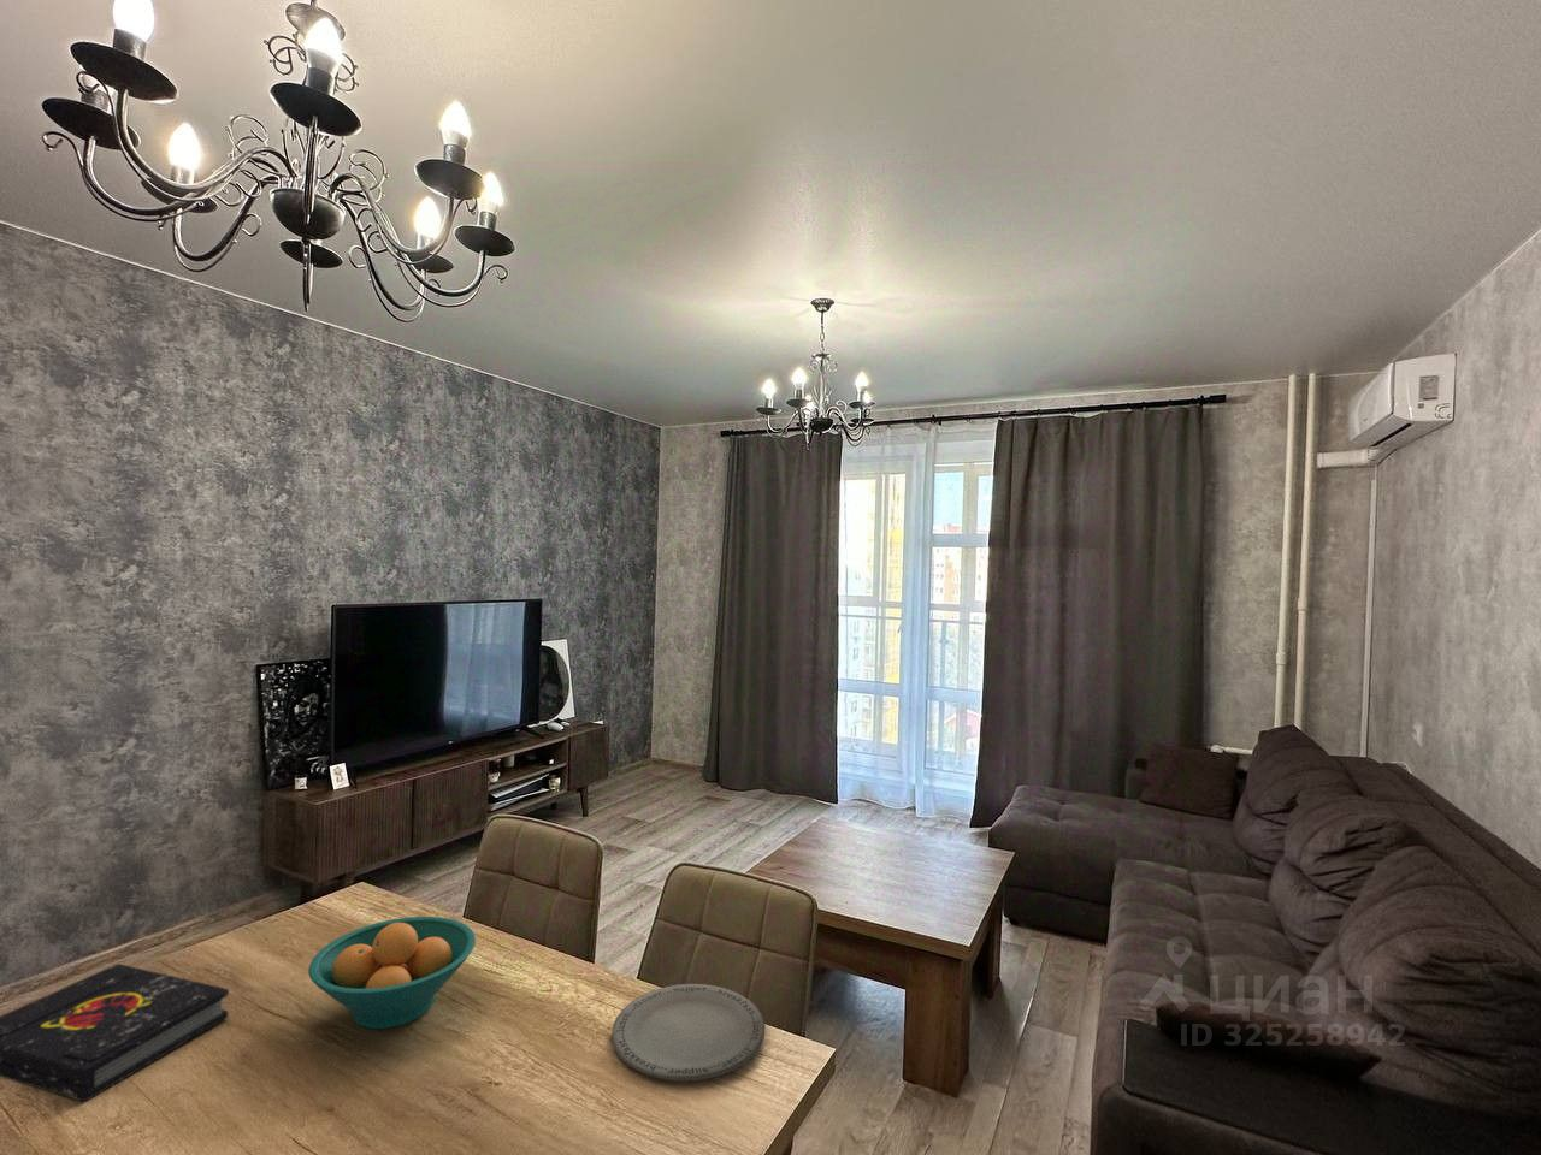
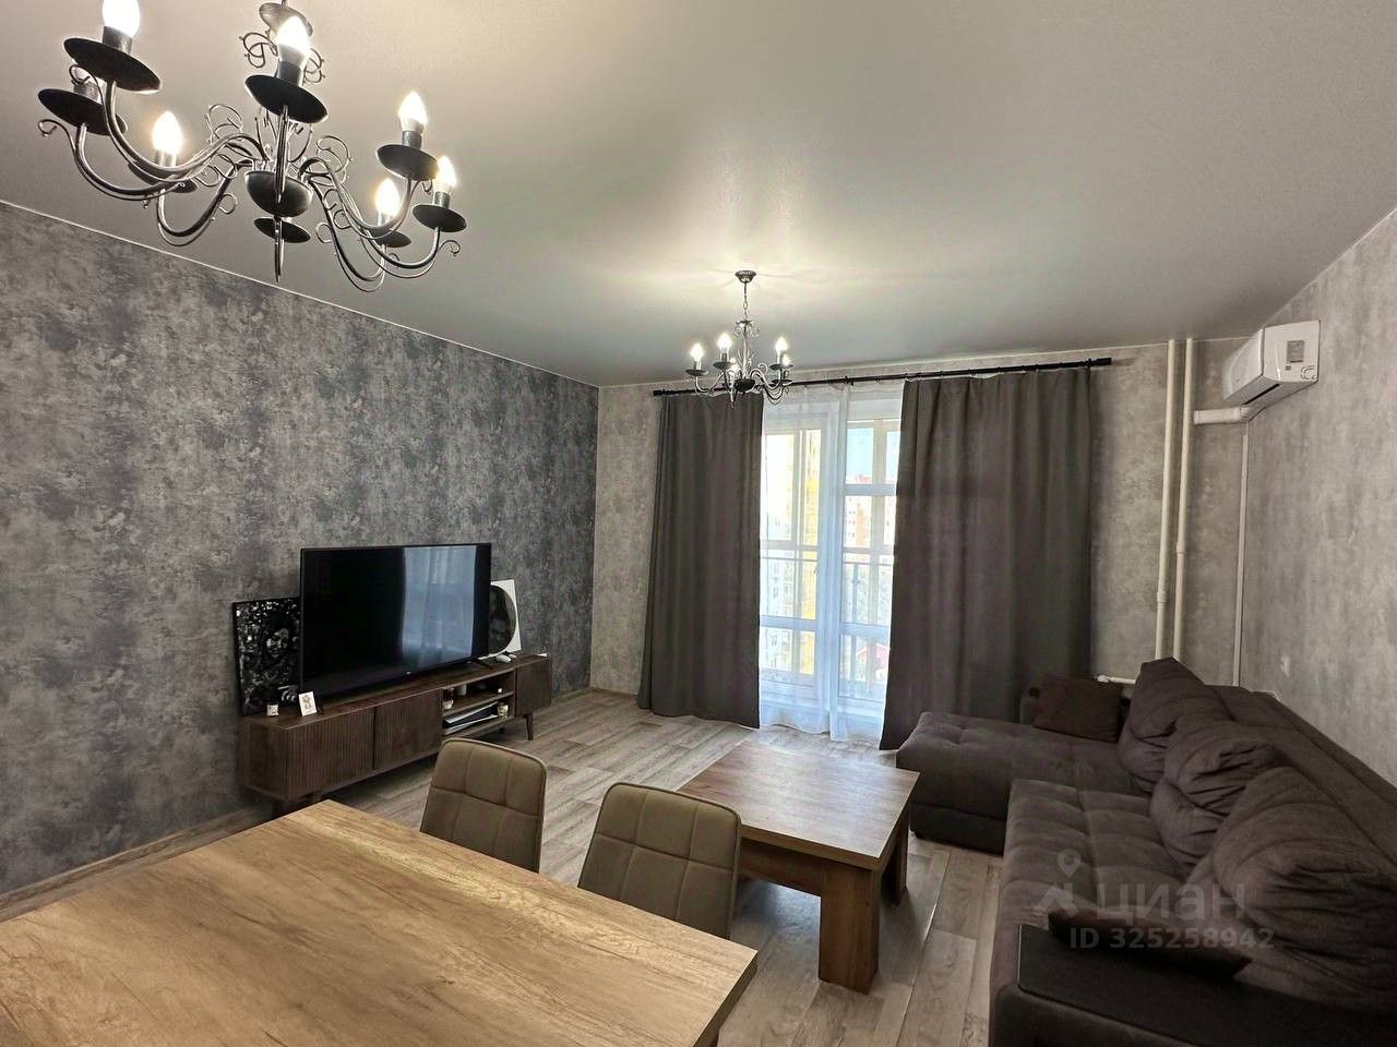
- book [0,962,231,1103]
- plate [610,983,766,1082]
- fruit bowl [307,916,477,1030]
